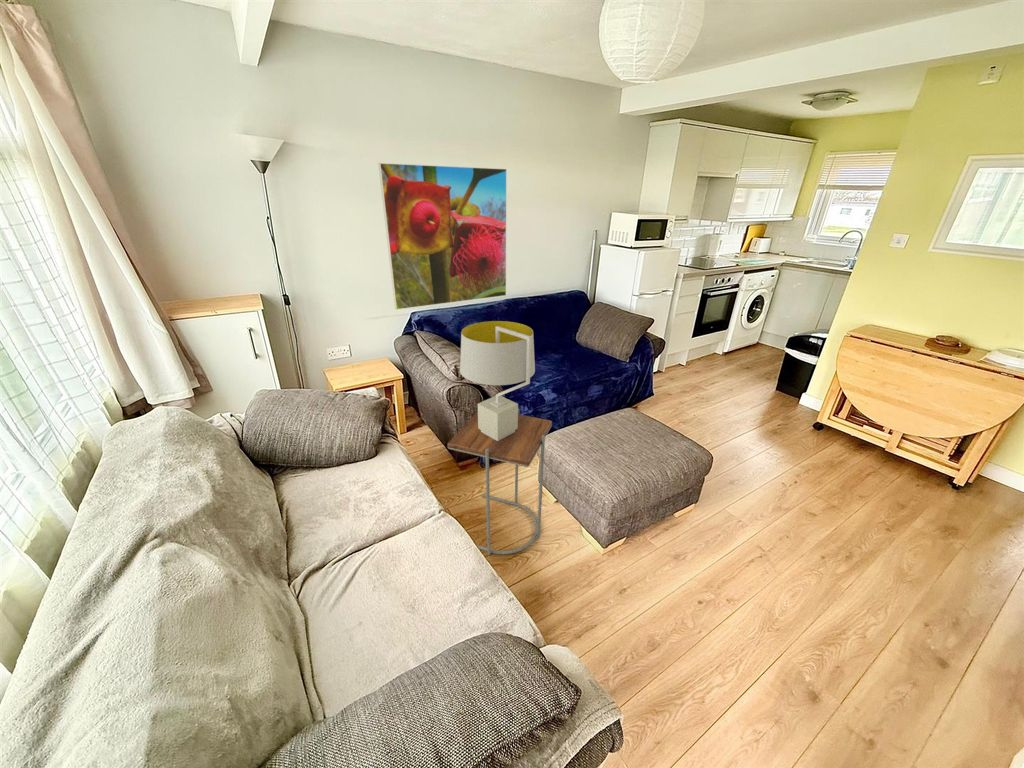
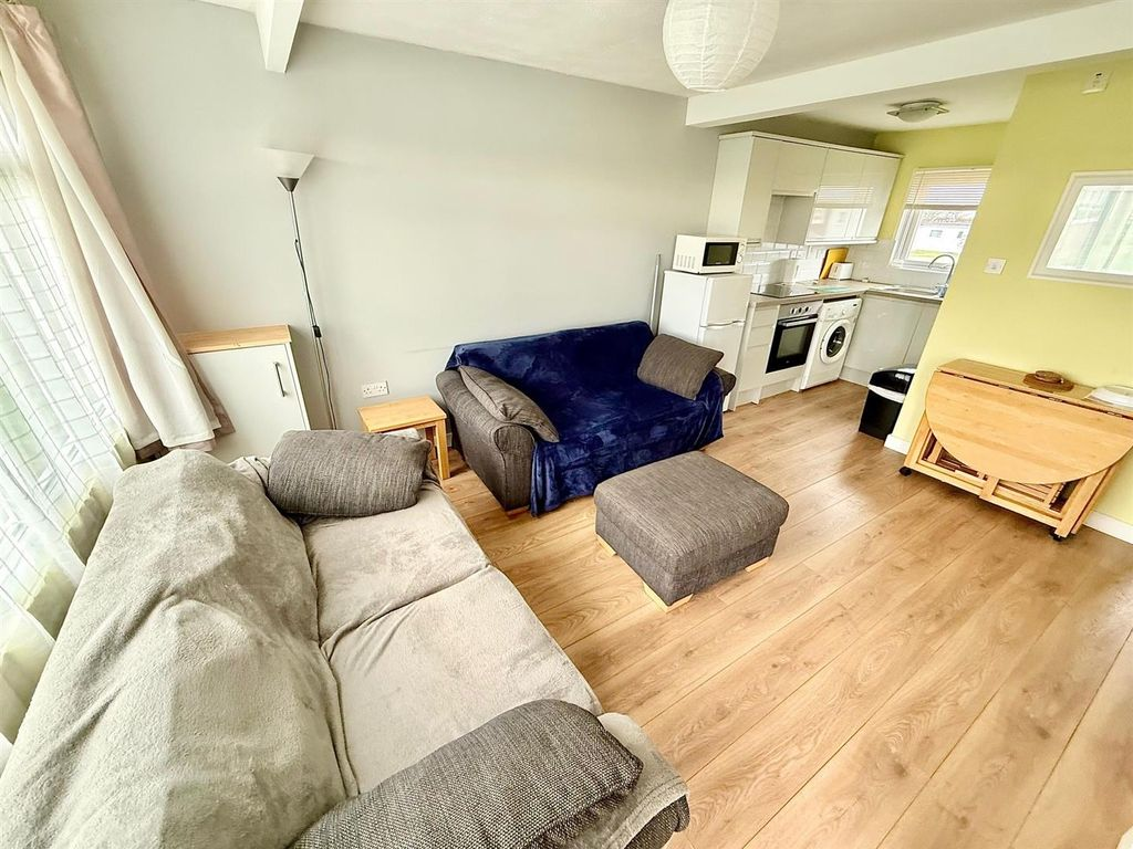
- side table [447,408,553,556]
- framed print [377,162,508,311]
- table lamp [459,320,536,441]
